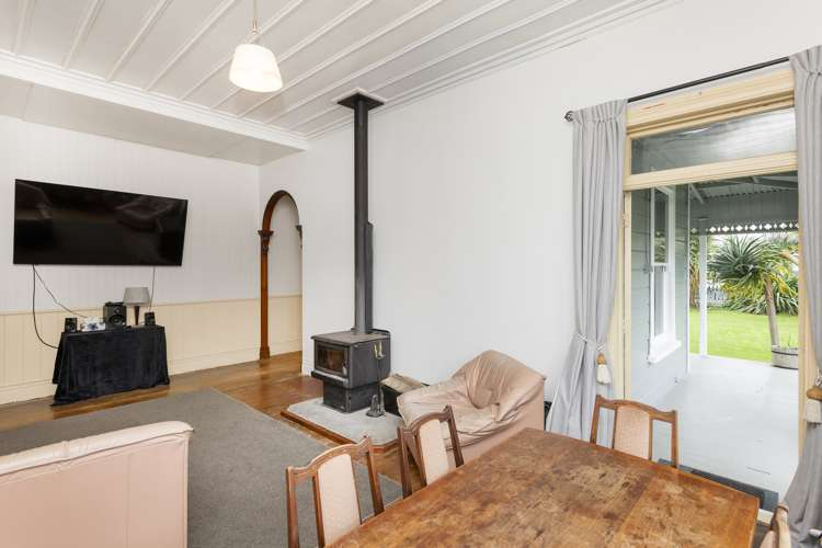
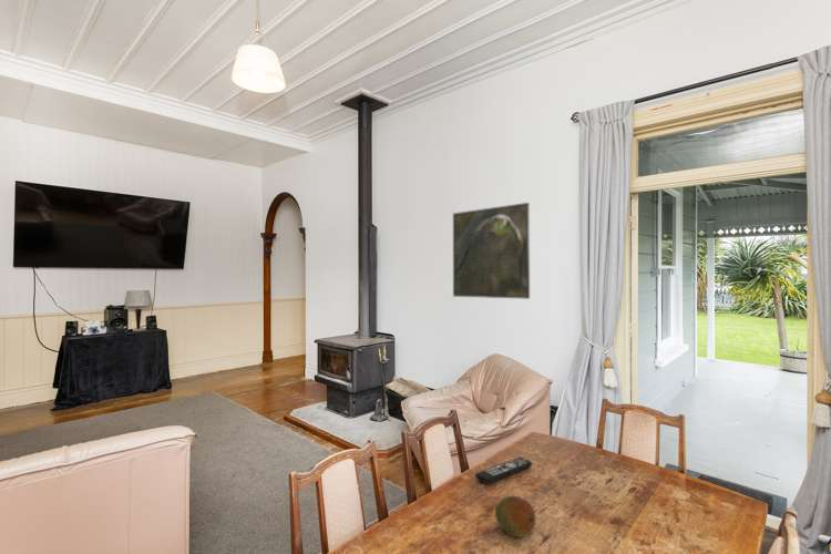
+ remote control [474,456,533,485]
+ fruit [494,495,537,537]
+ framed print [452,202,531,300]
